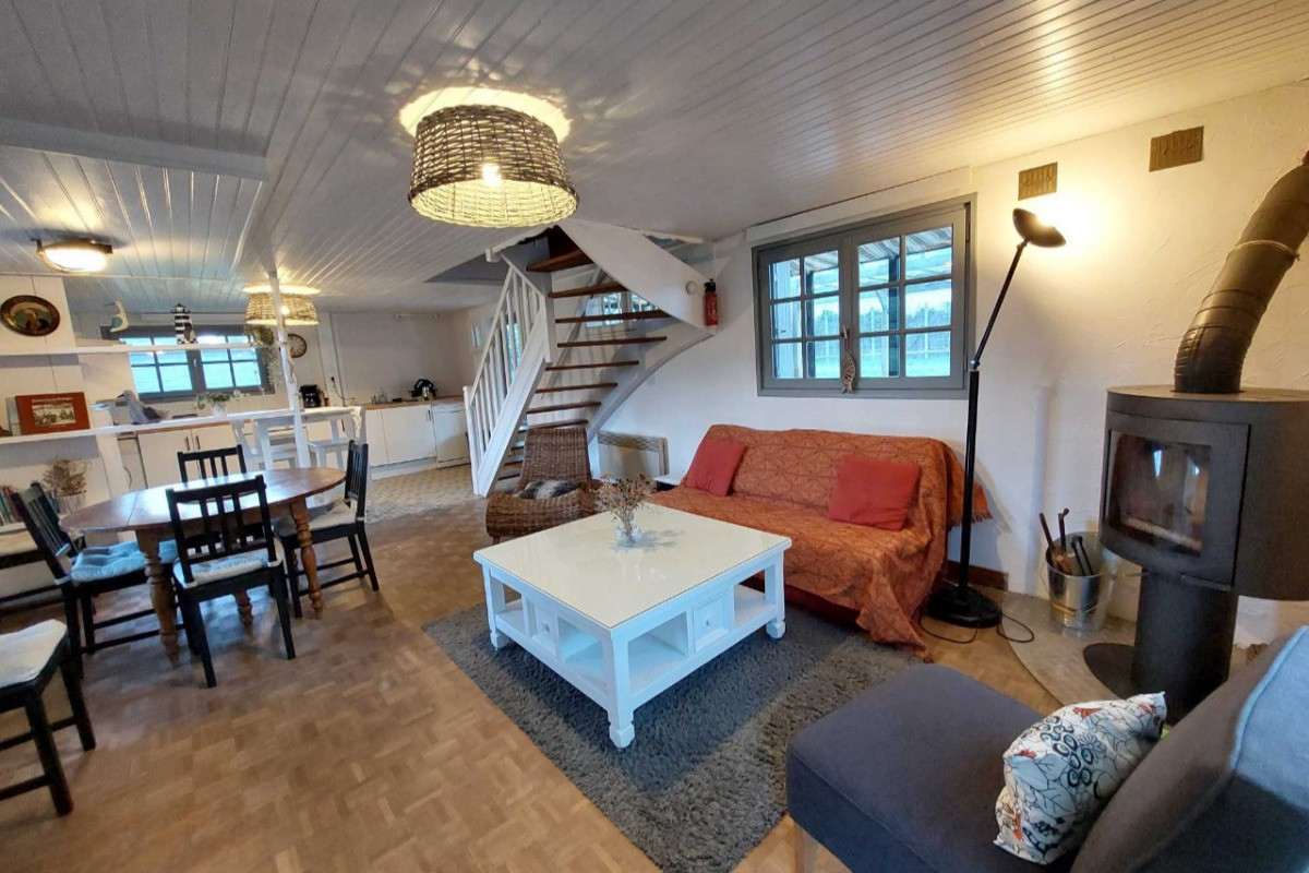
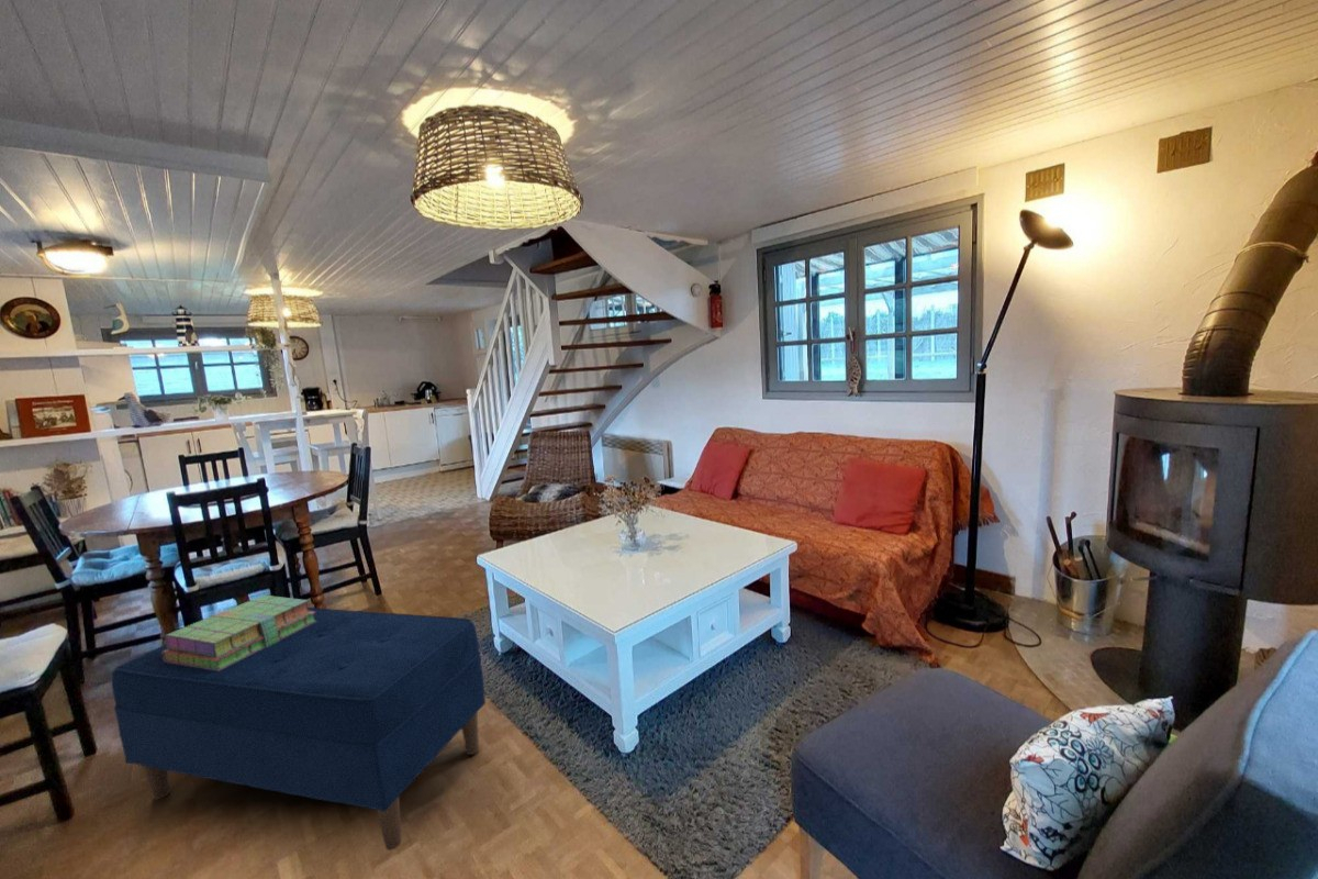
+ bench [111,607,487,852]
+ stack of books [161,594,316,671]
